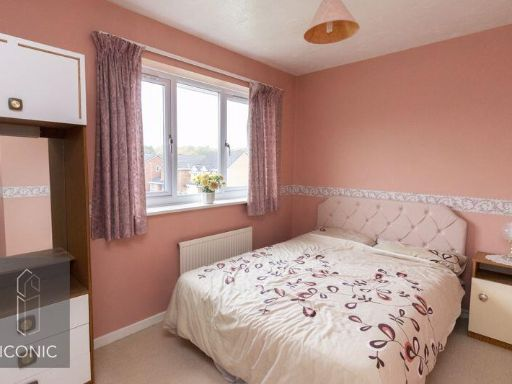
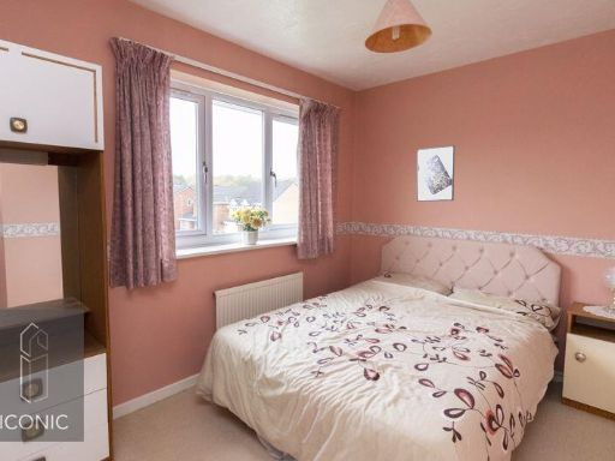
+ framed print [416,144,456,203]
